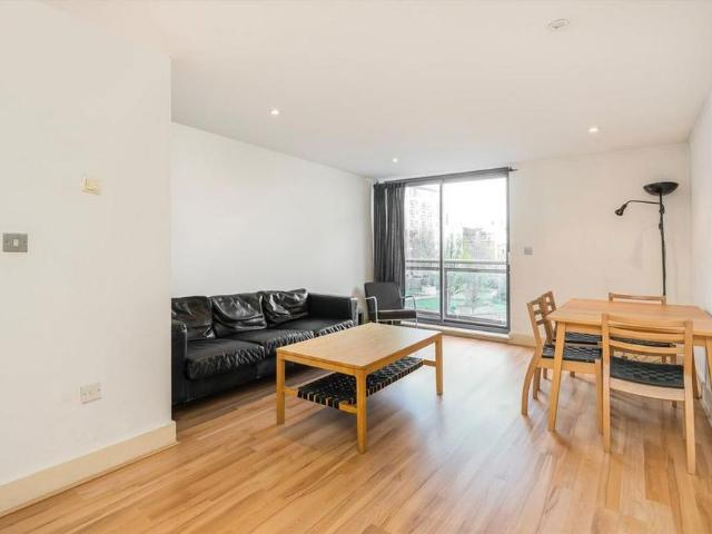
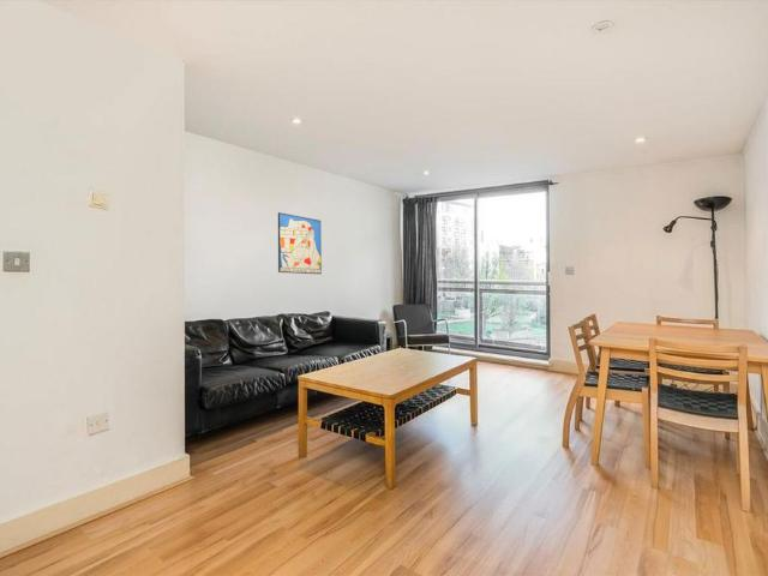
+ wall art [277,211,323,275]
